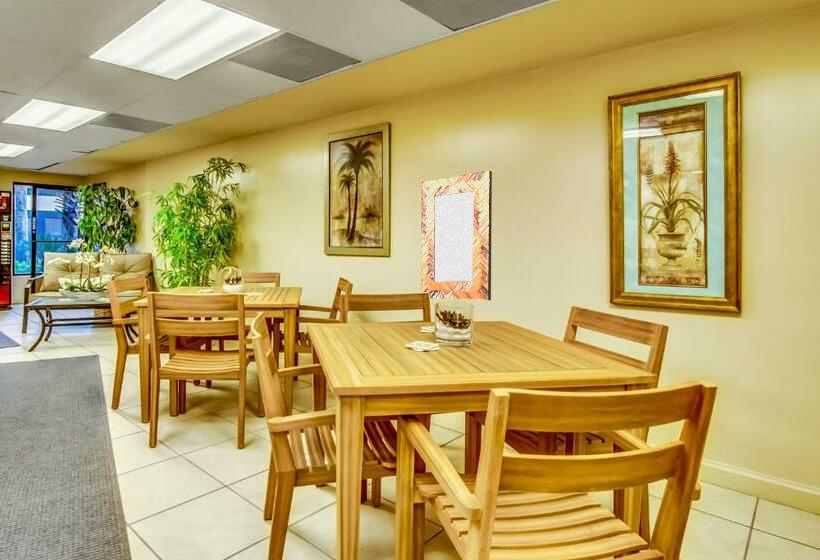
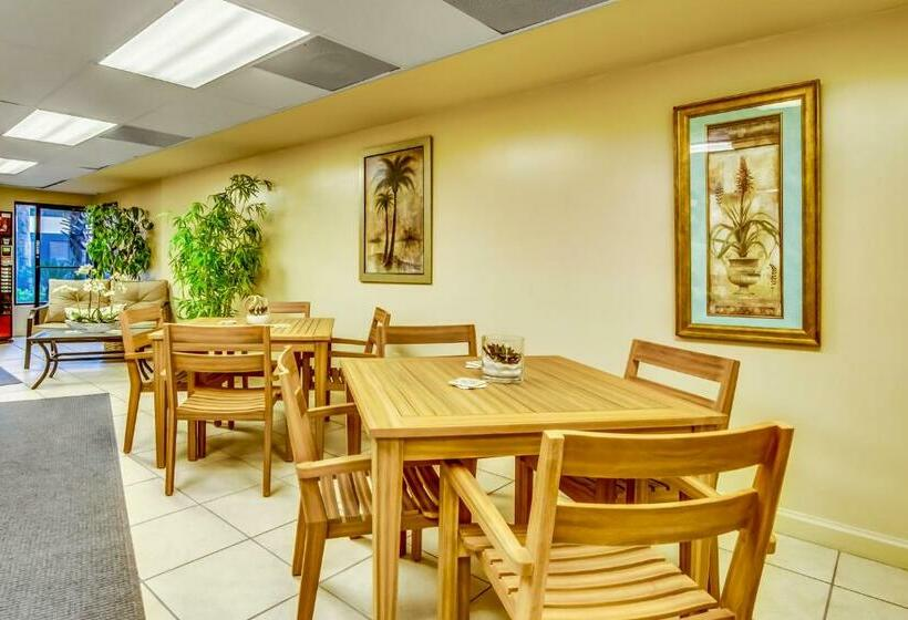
- home mirror [420,170,493,301]
